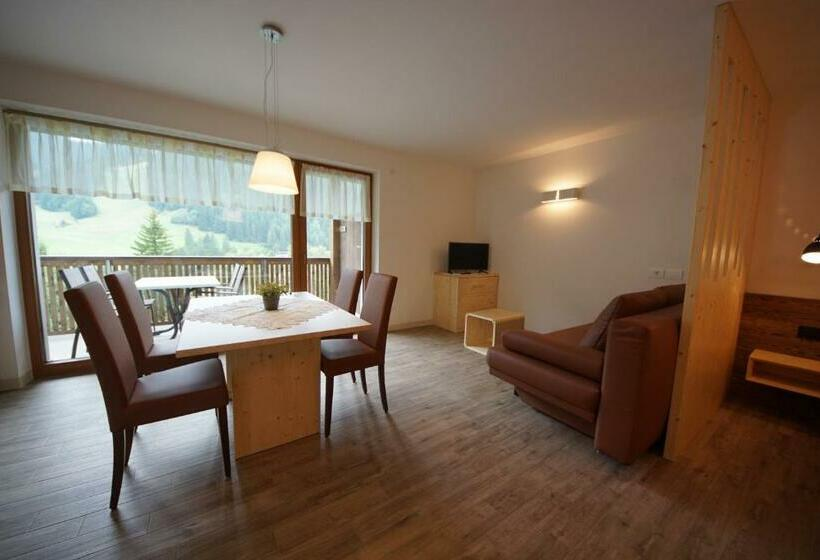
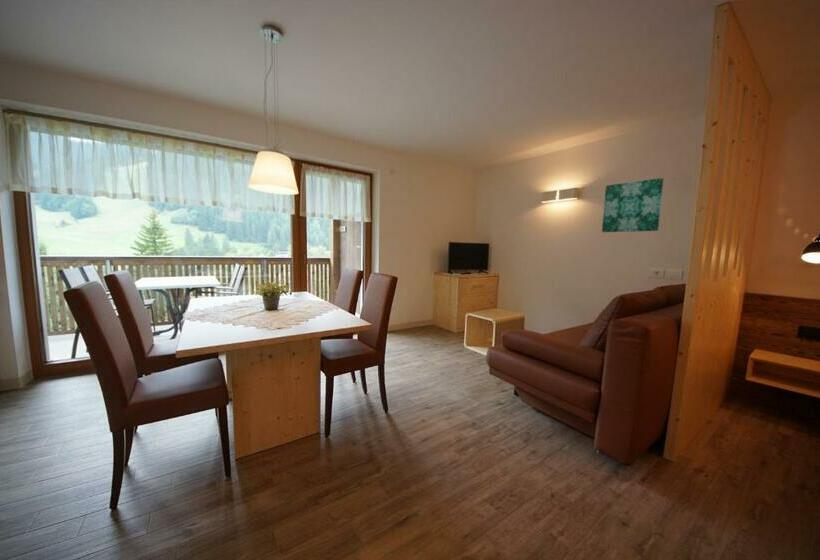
+ wall art [601,177,665,233]
